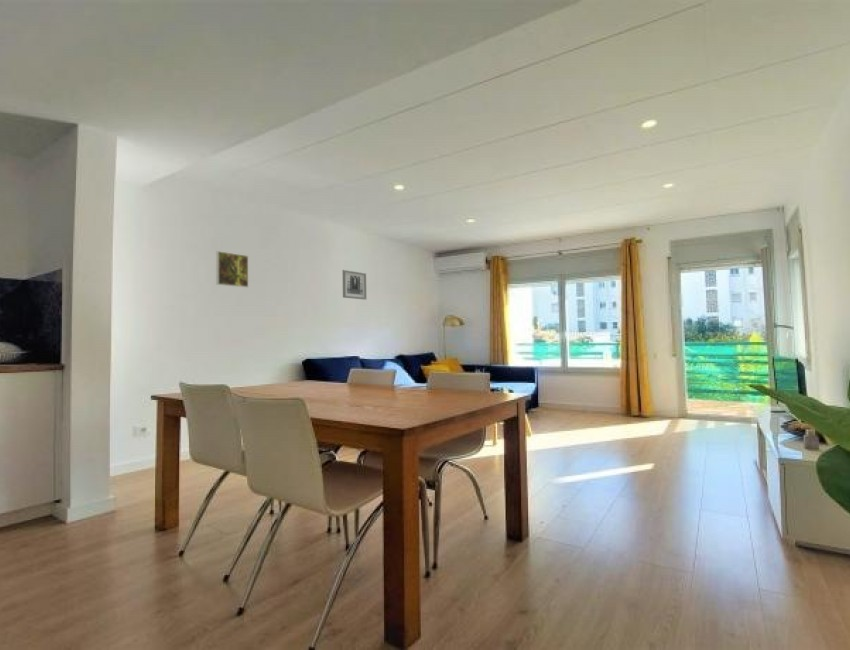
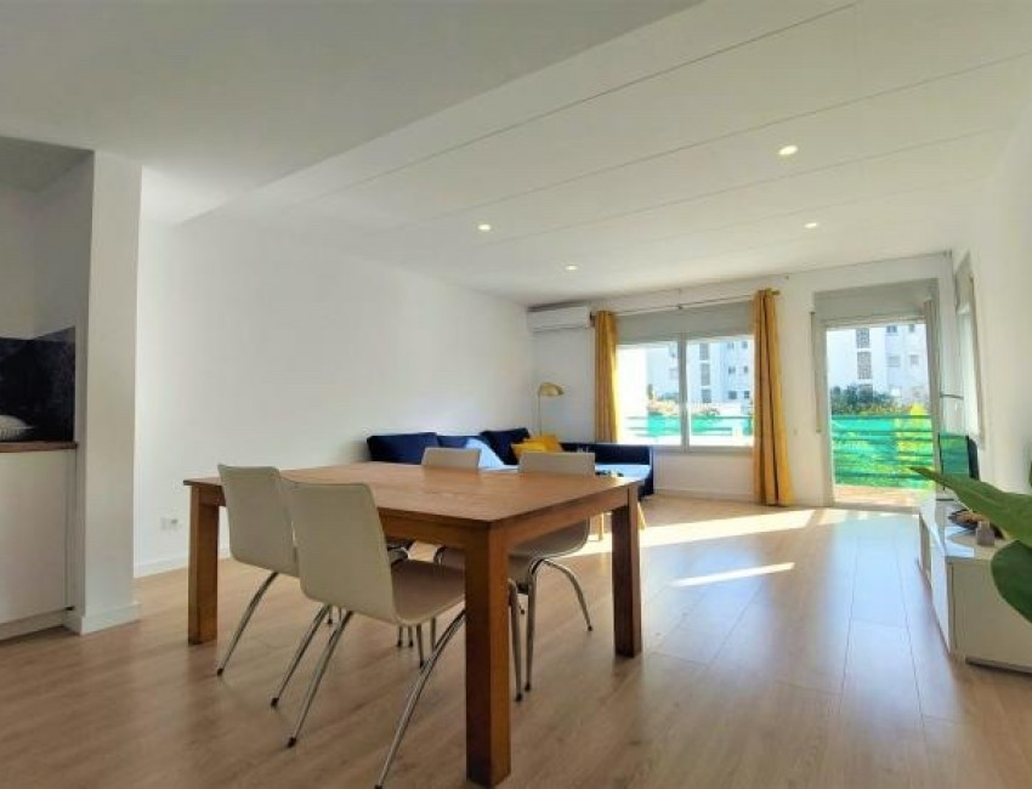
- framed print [215,250,249,288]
- wall art [342,269,367,300]
